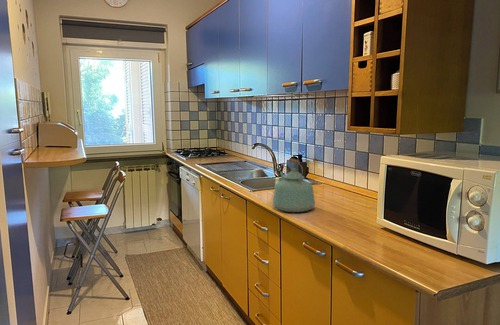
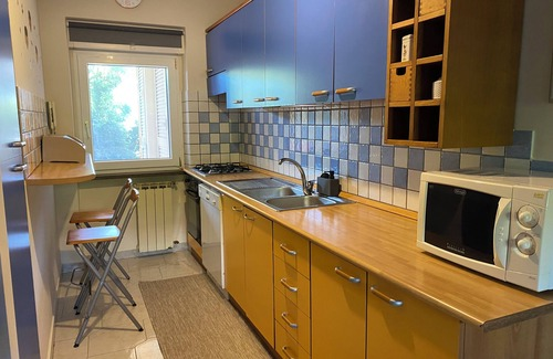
- kettle [271,157,316,213]
